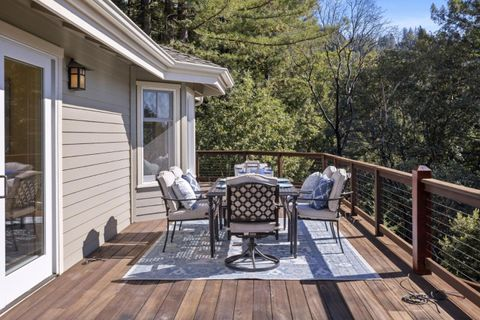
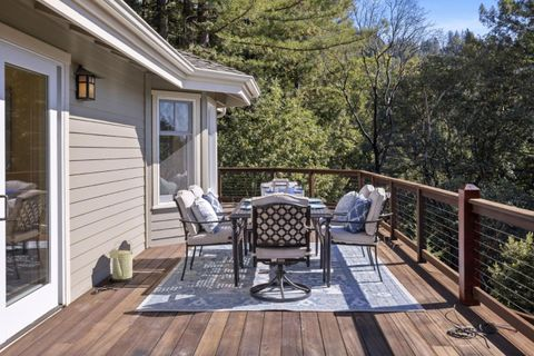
+ watering can [108,240,134,283]
